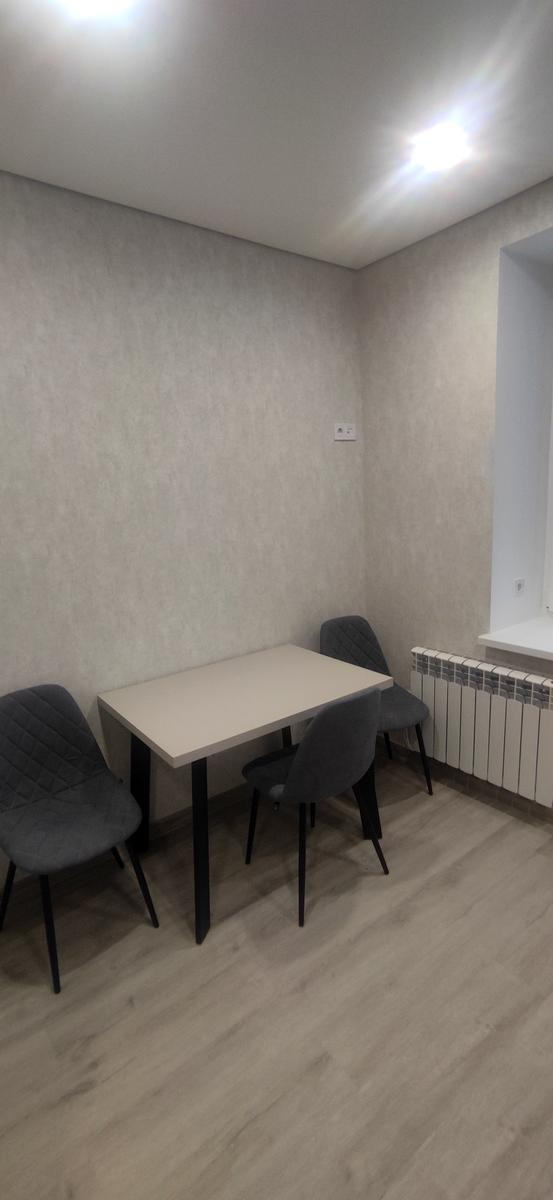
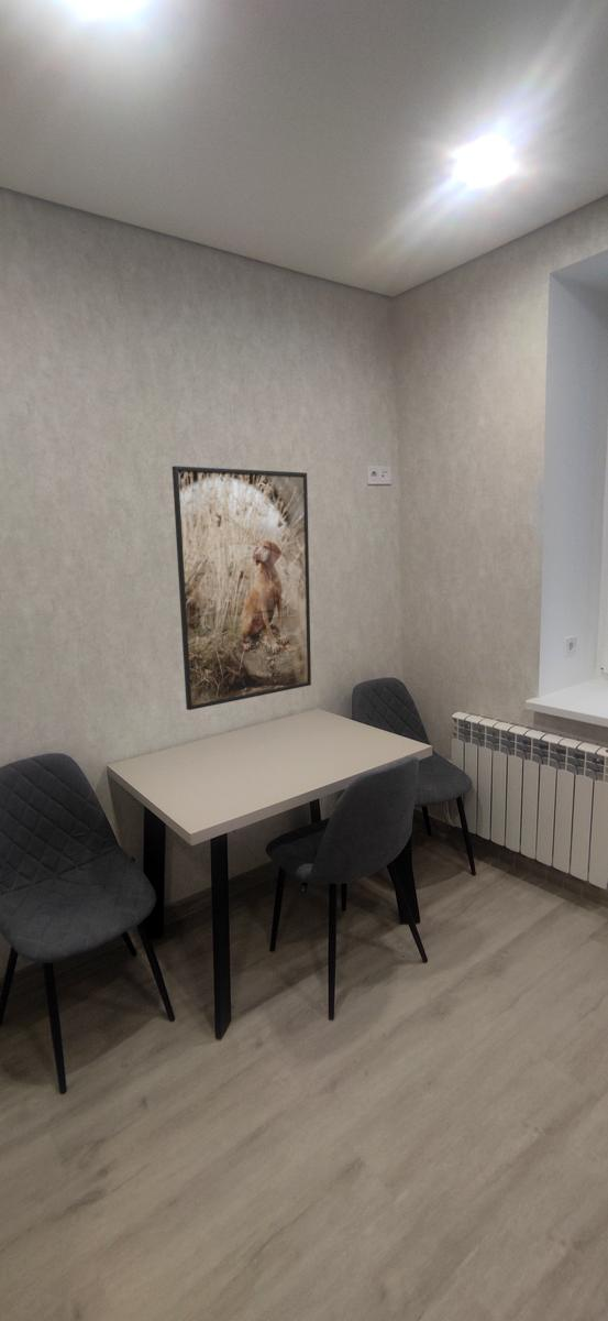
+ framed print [172,465,312,711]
